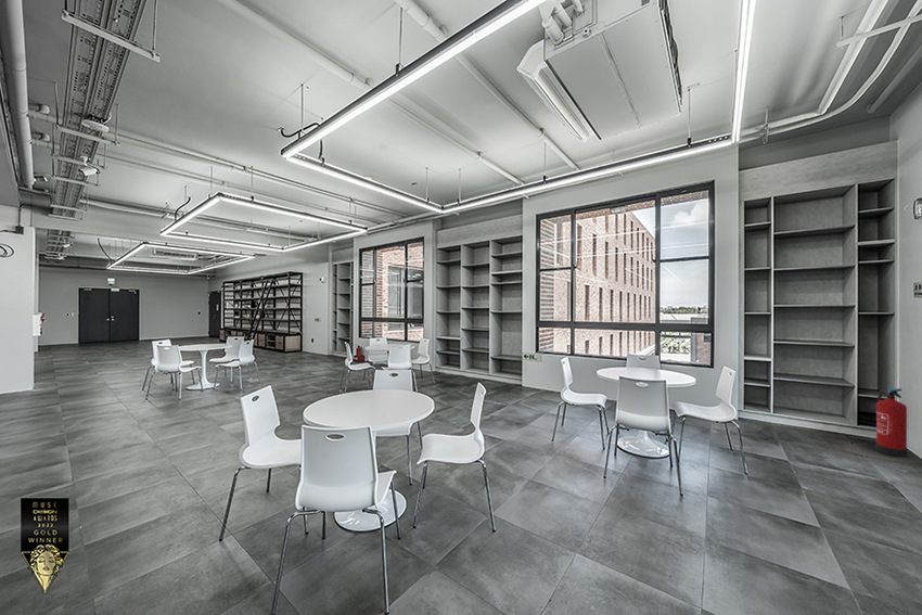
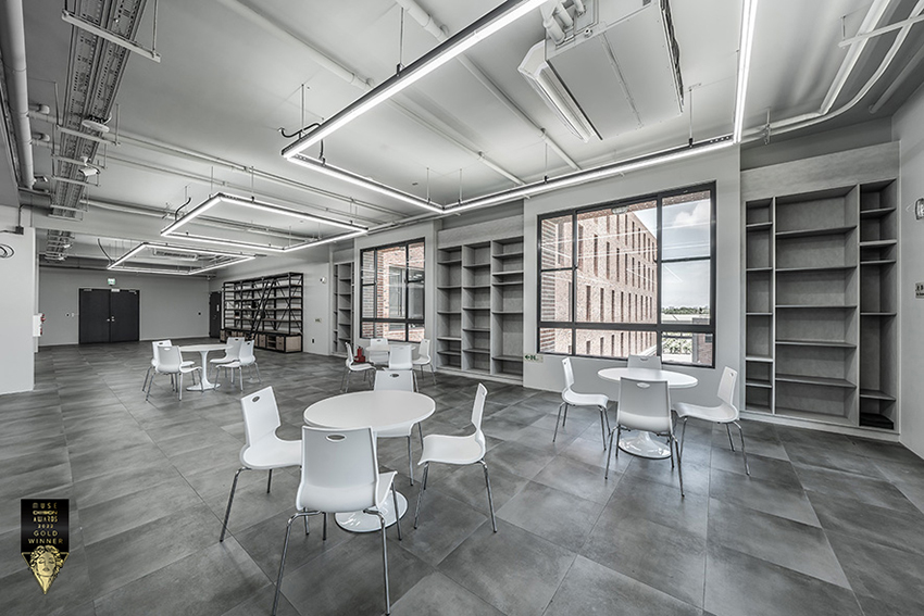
- fire extinguisher [874,387,909,458]
